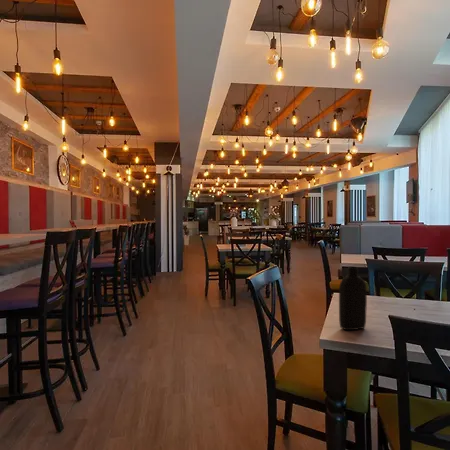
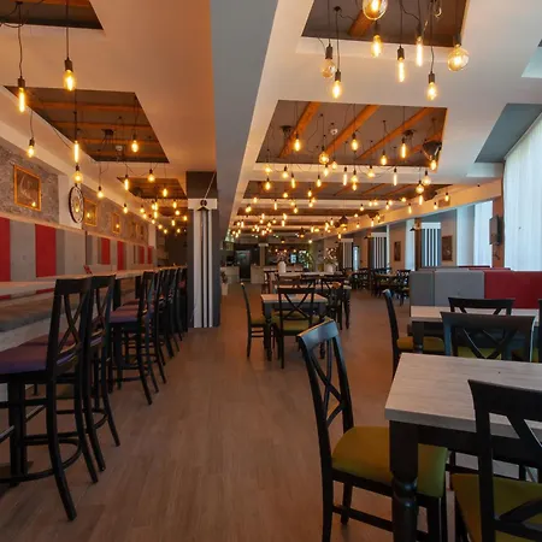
- bottle [338,266,368,331]
